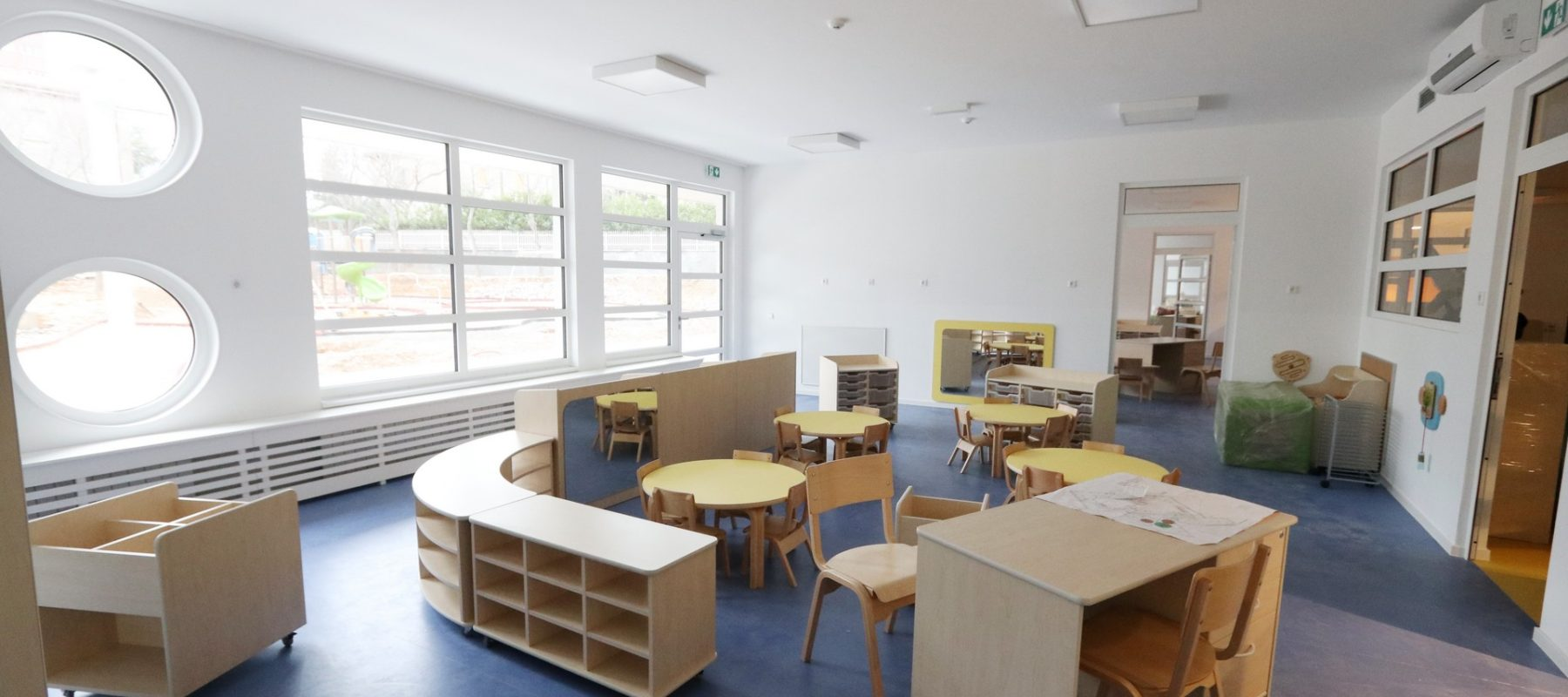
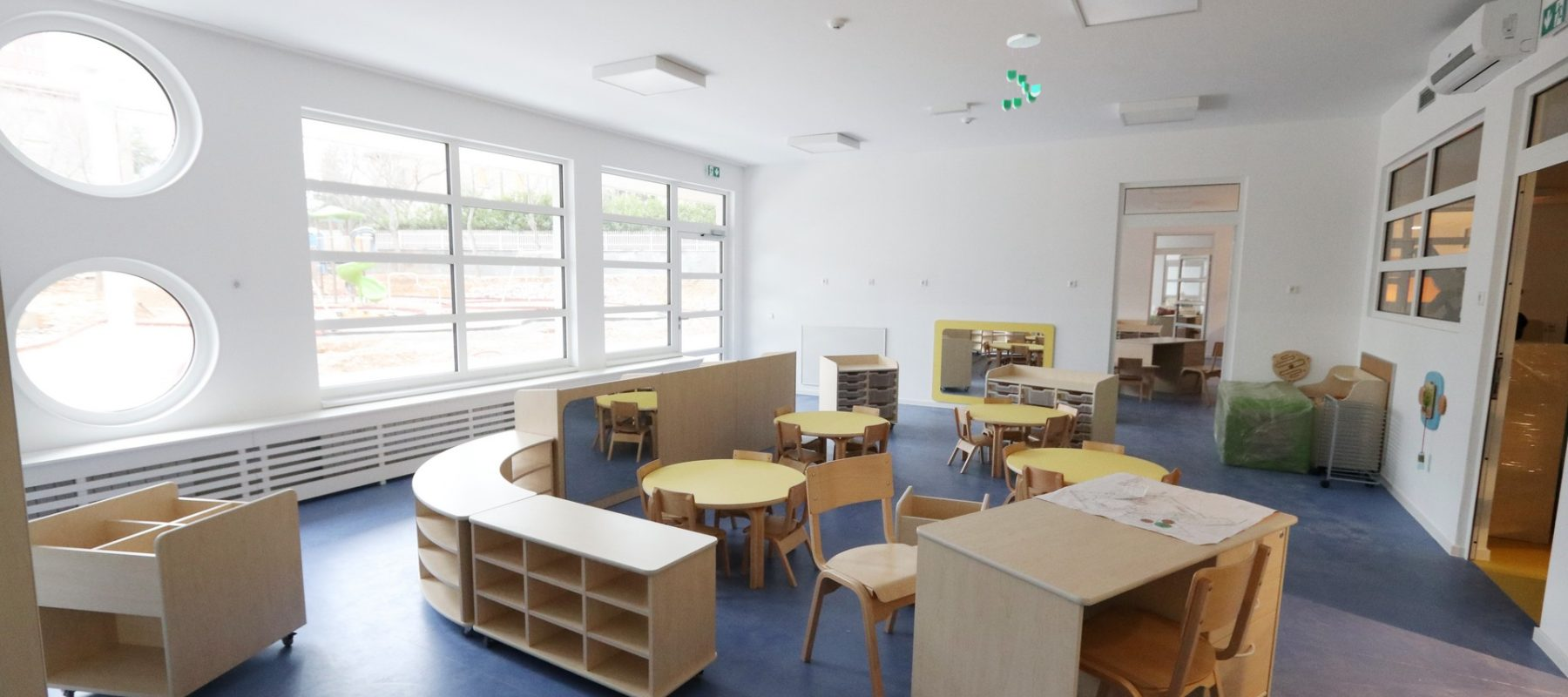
+ ceiling mobile [1001,32,1042,112]
